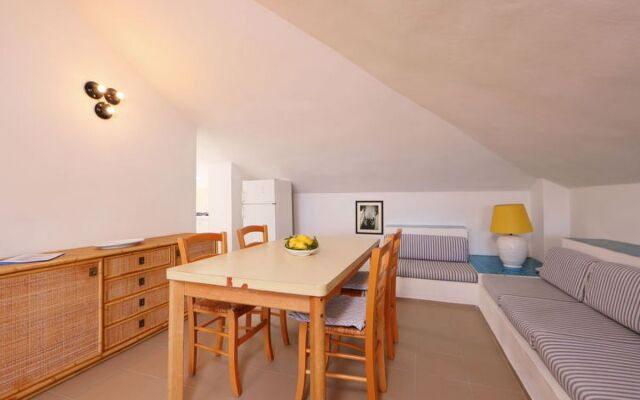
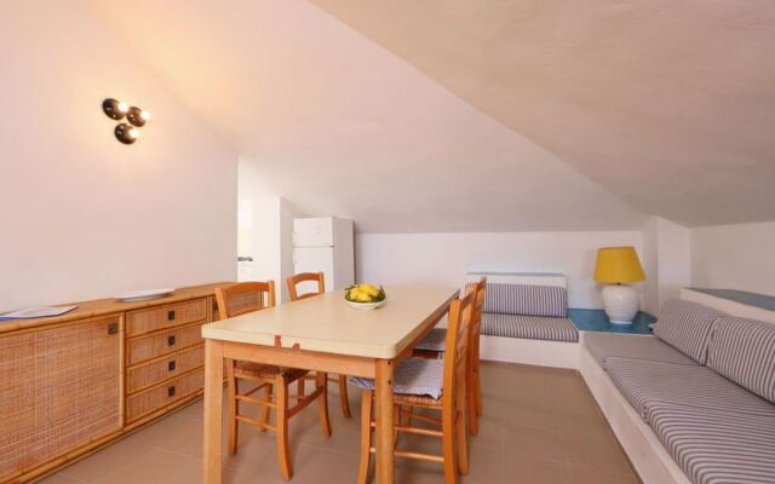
- wall art [354,200,385,236]
